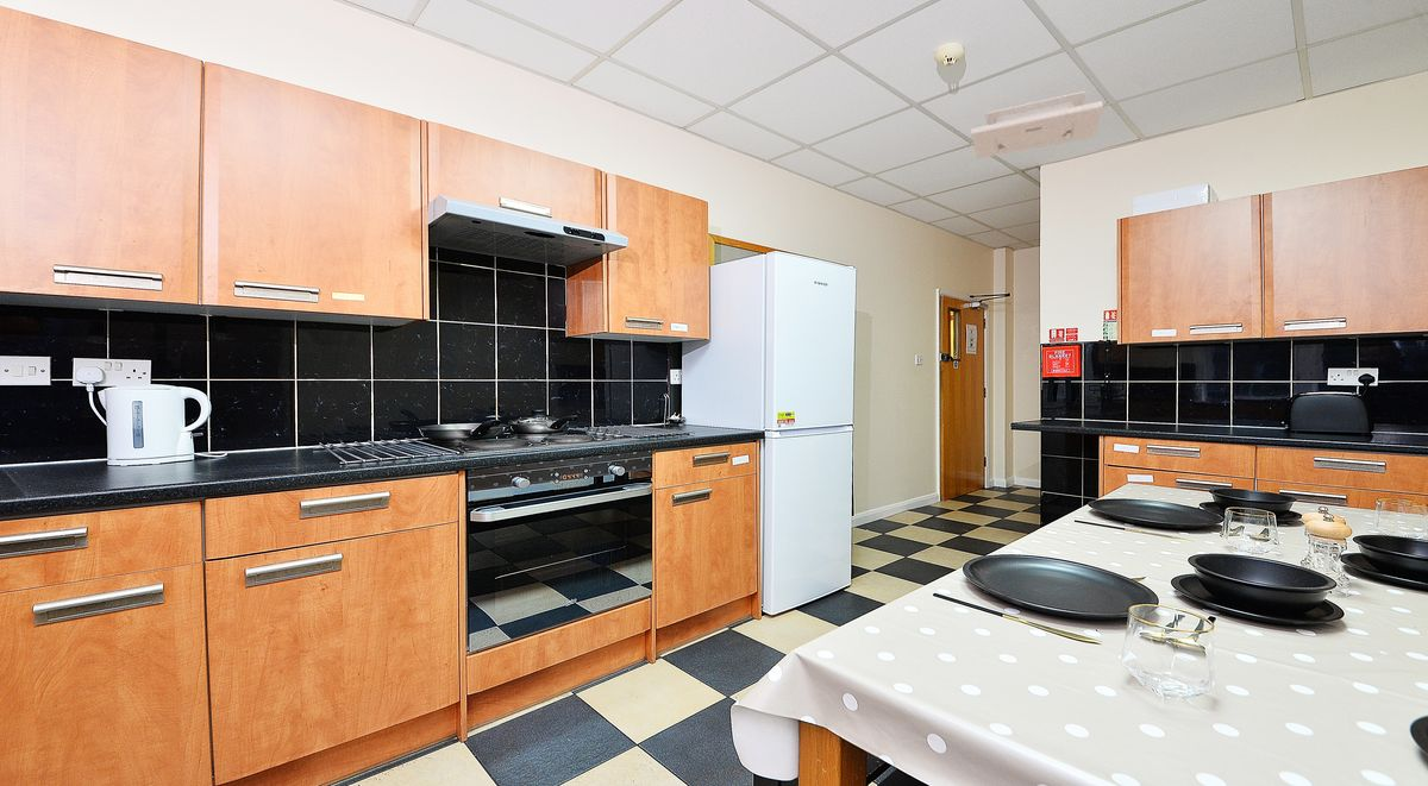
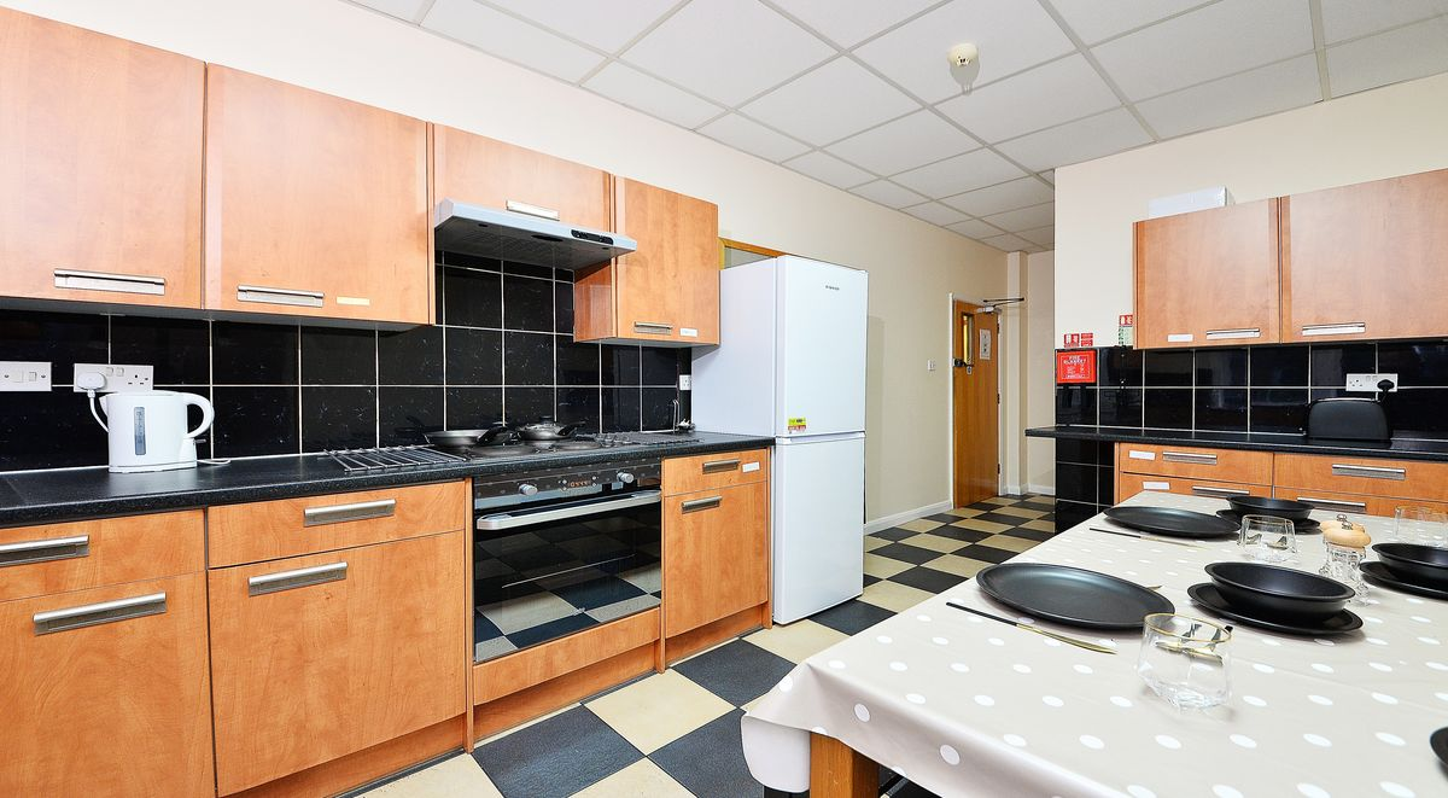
- ceiling light [970,90,1104,159]
